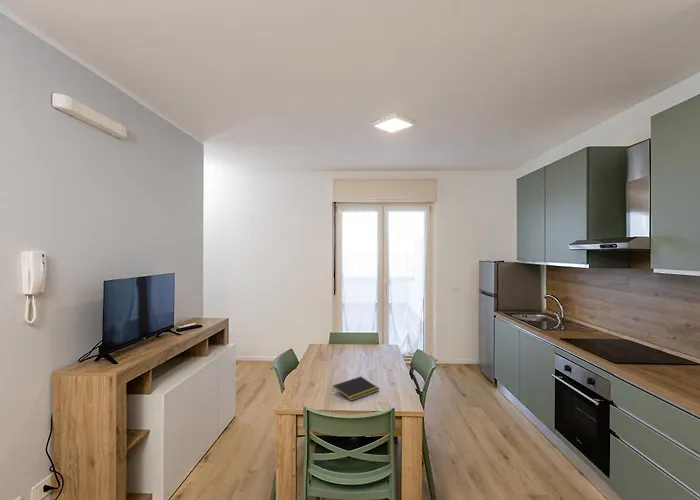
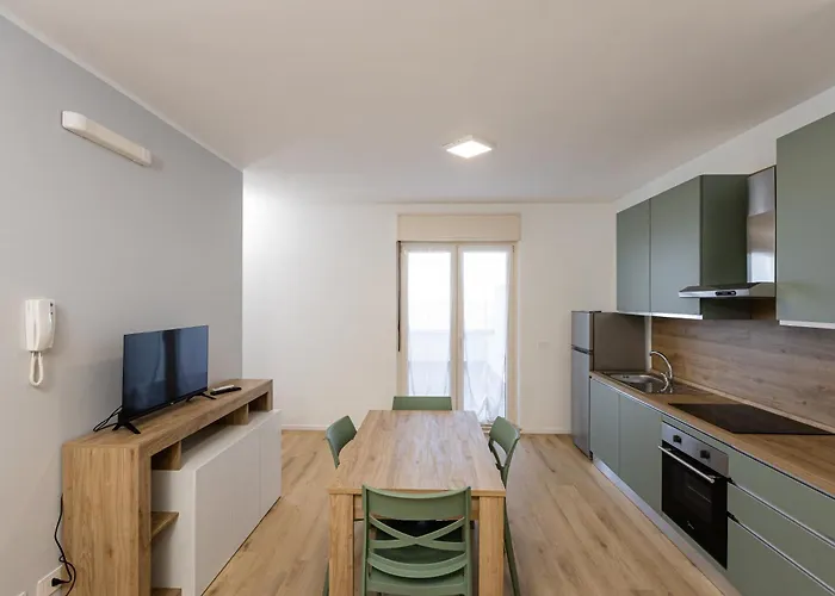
- notepad [332,376,381,402]
